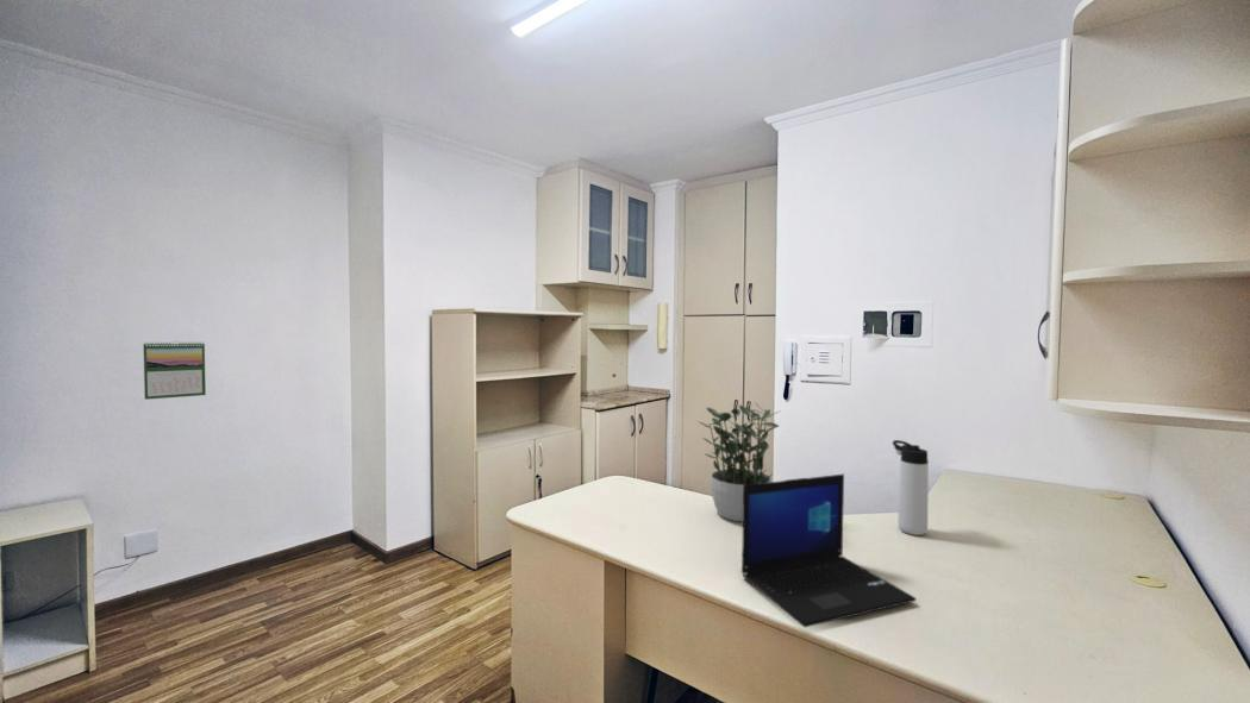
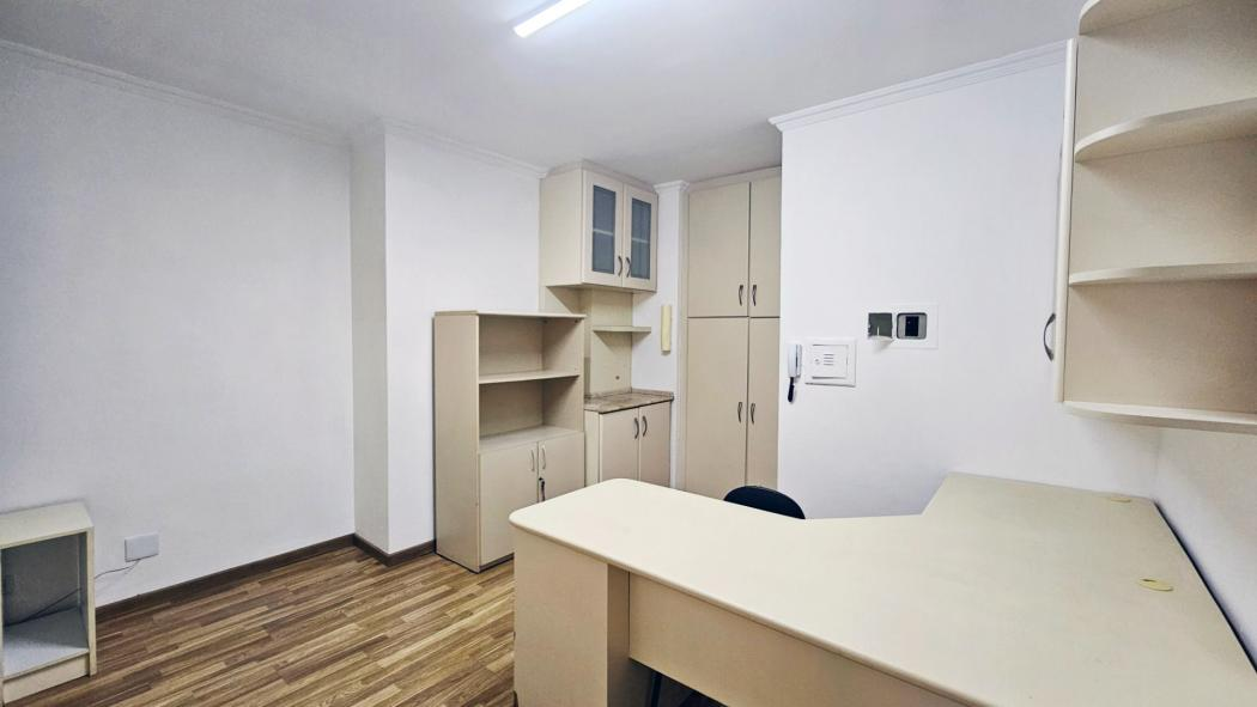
- thermos bottle [892,439,930,536]
- calendar [142,340,207,401]
- potted plant [696,400,782,522]
- laptop [740,473,918,628]
